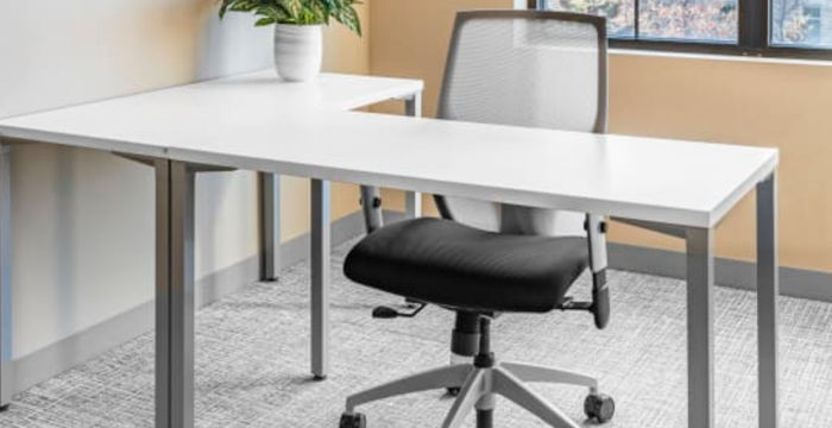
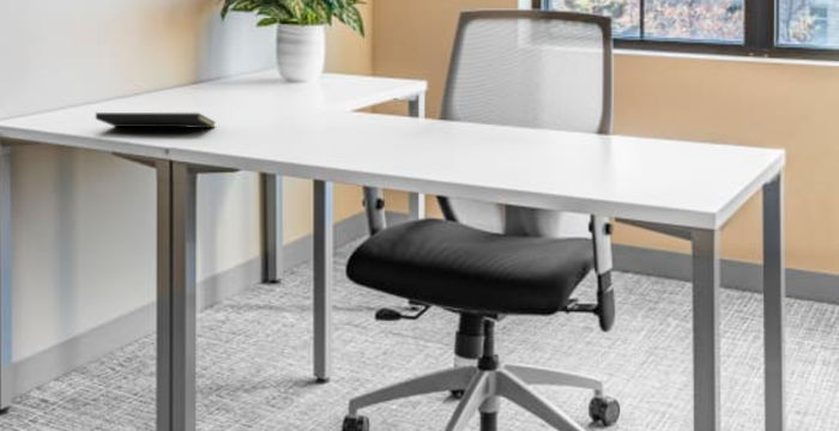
+ notepad [95,111,217,134]
